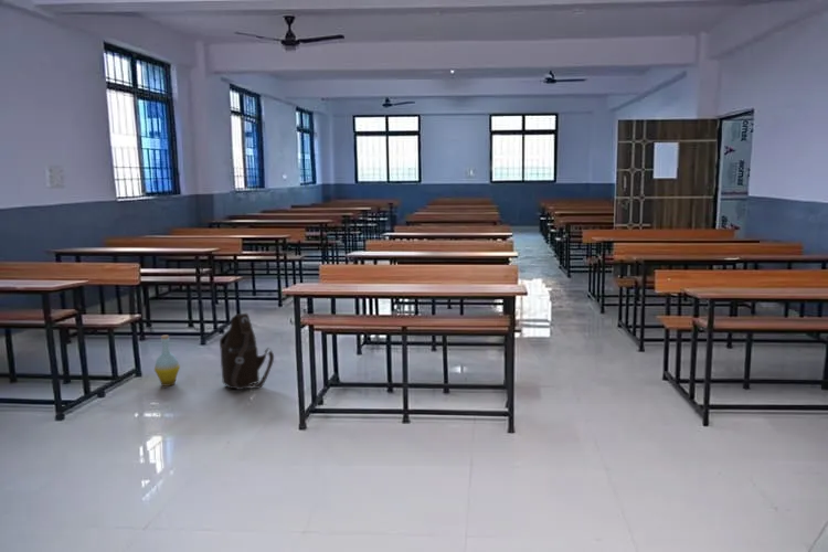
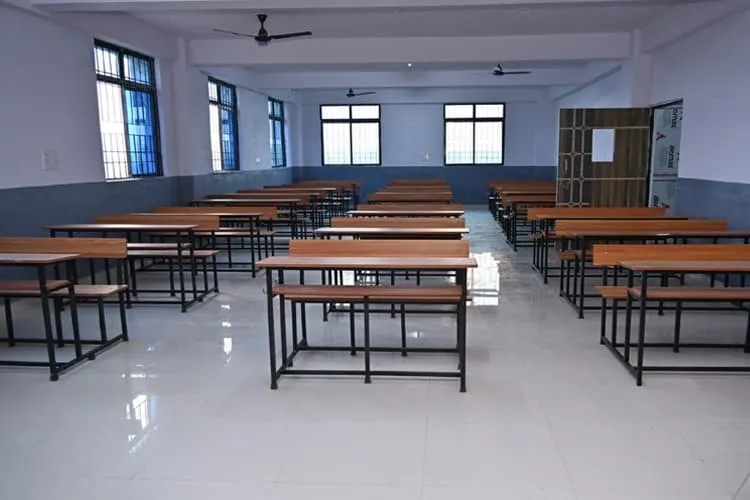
- bottle [153,335,181,388]
- shoulder bag [219,312,275,391]
